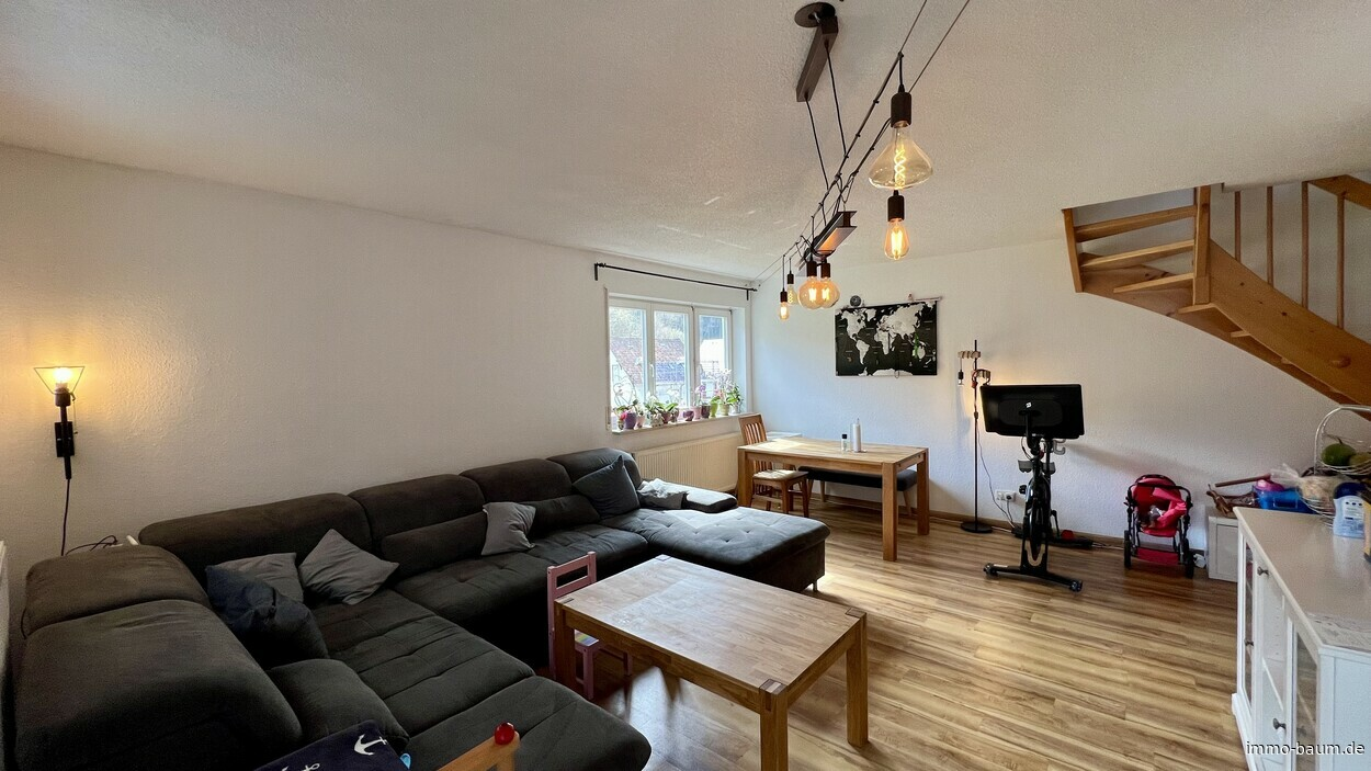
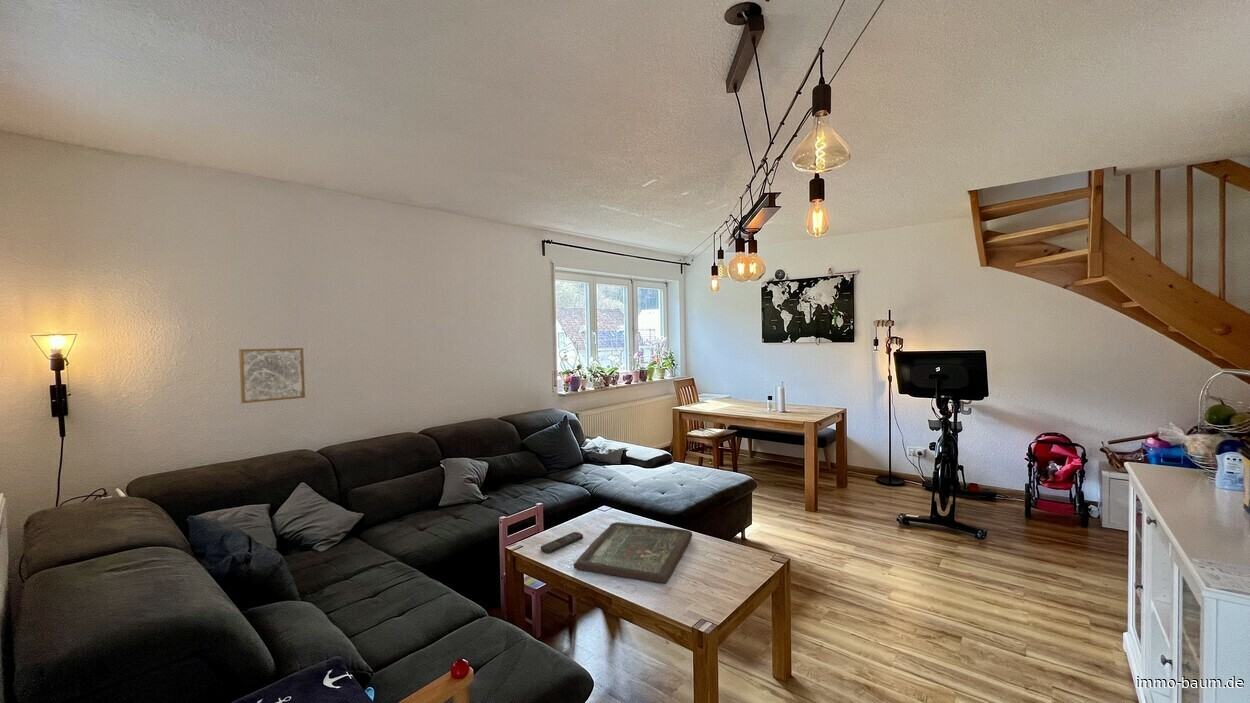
+ remote control [540,531,584,554]
+ wall art [238,347,306,404]
+ board game [573,521,693,584]
